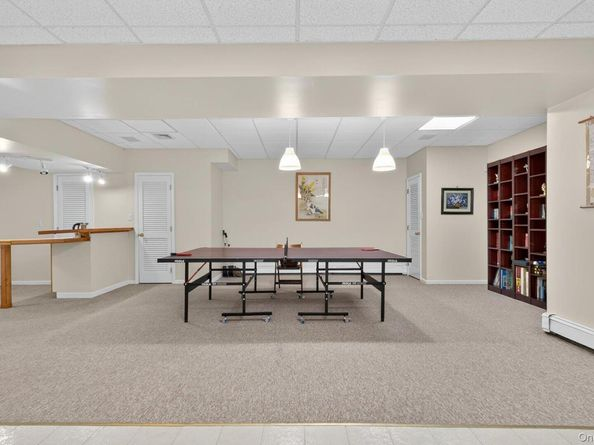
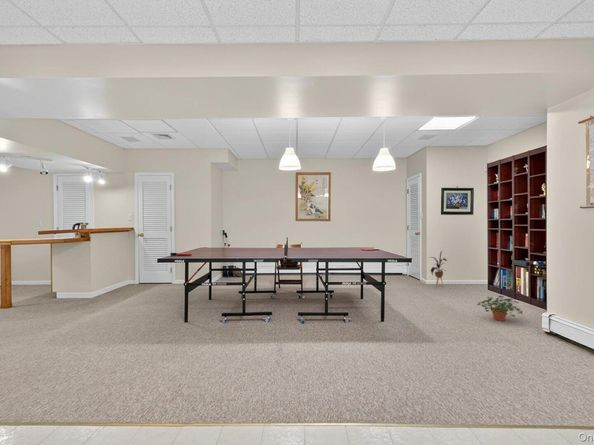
+ house plant [427,250,448,288]
+ potted plant [476,295,524,322]
